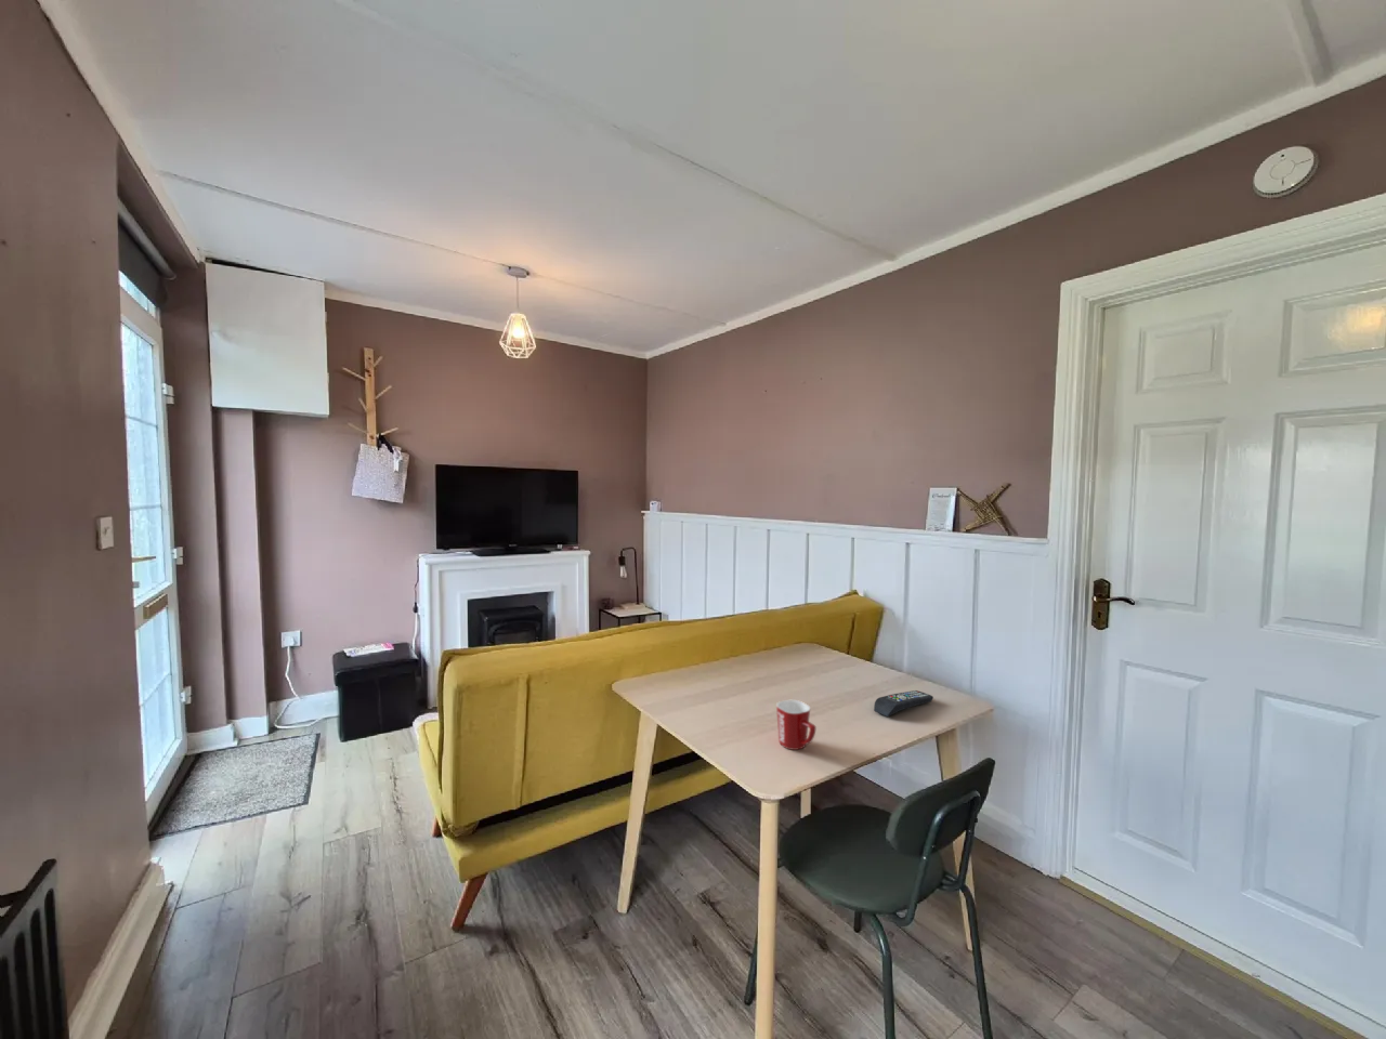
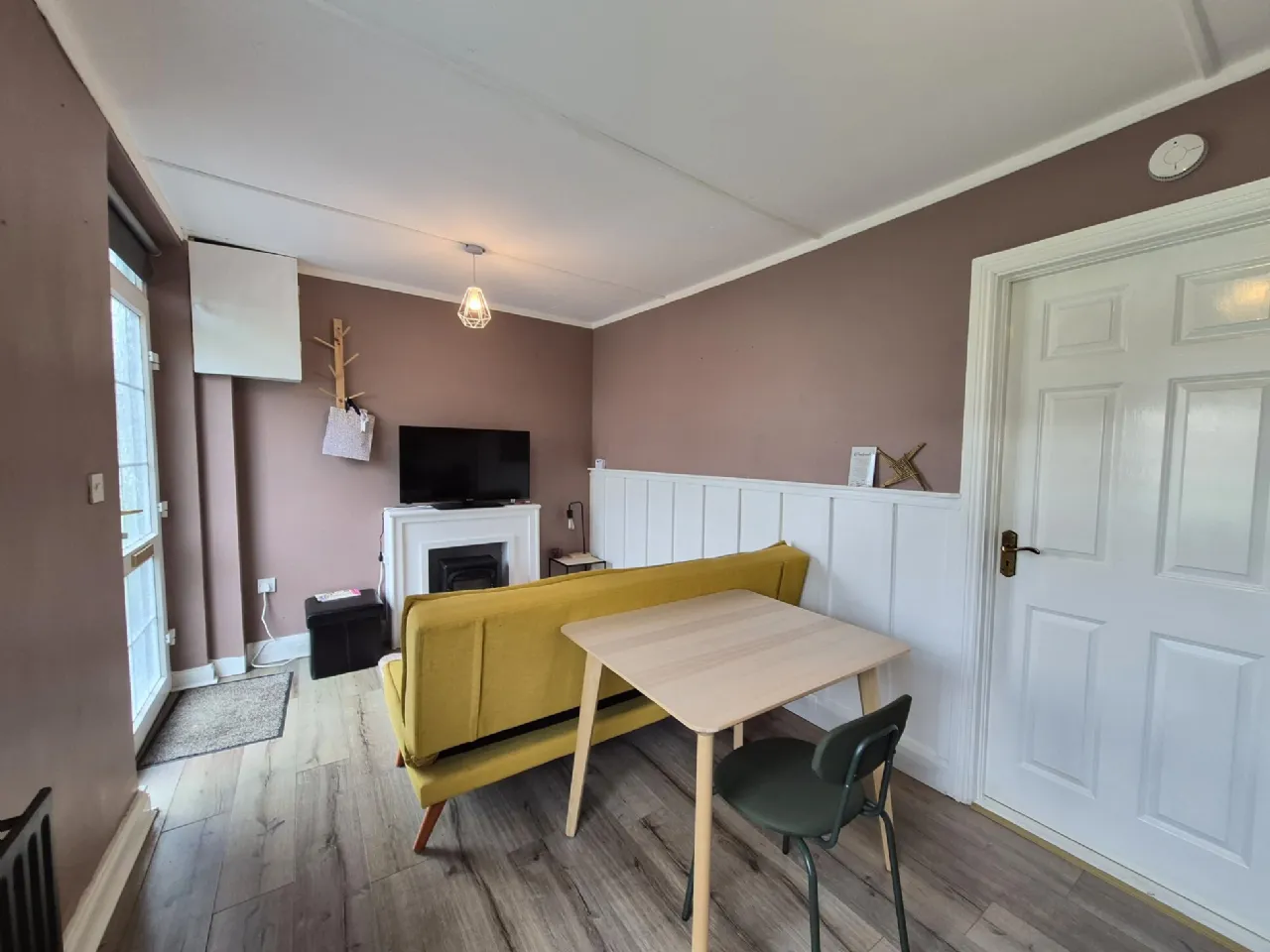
- remote control [873,690,934,717]
- mug [775,700,817,751]
